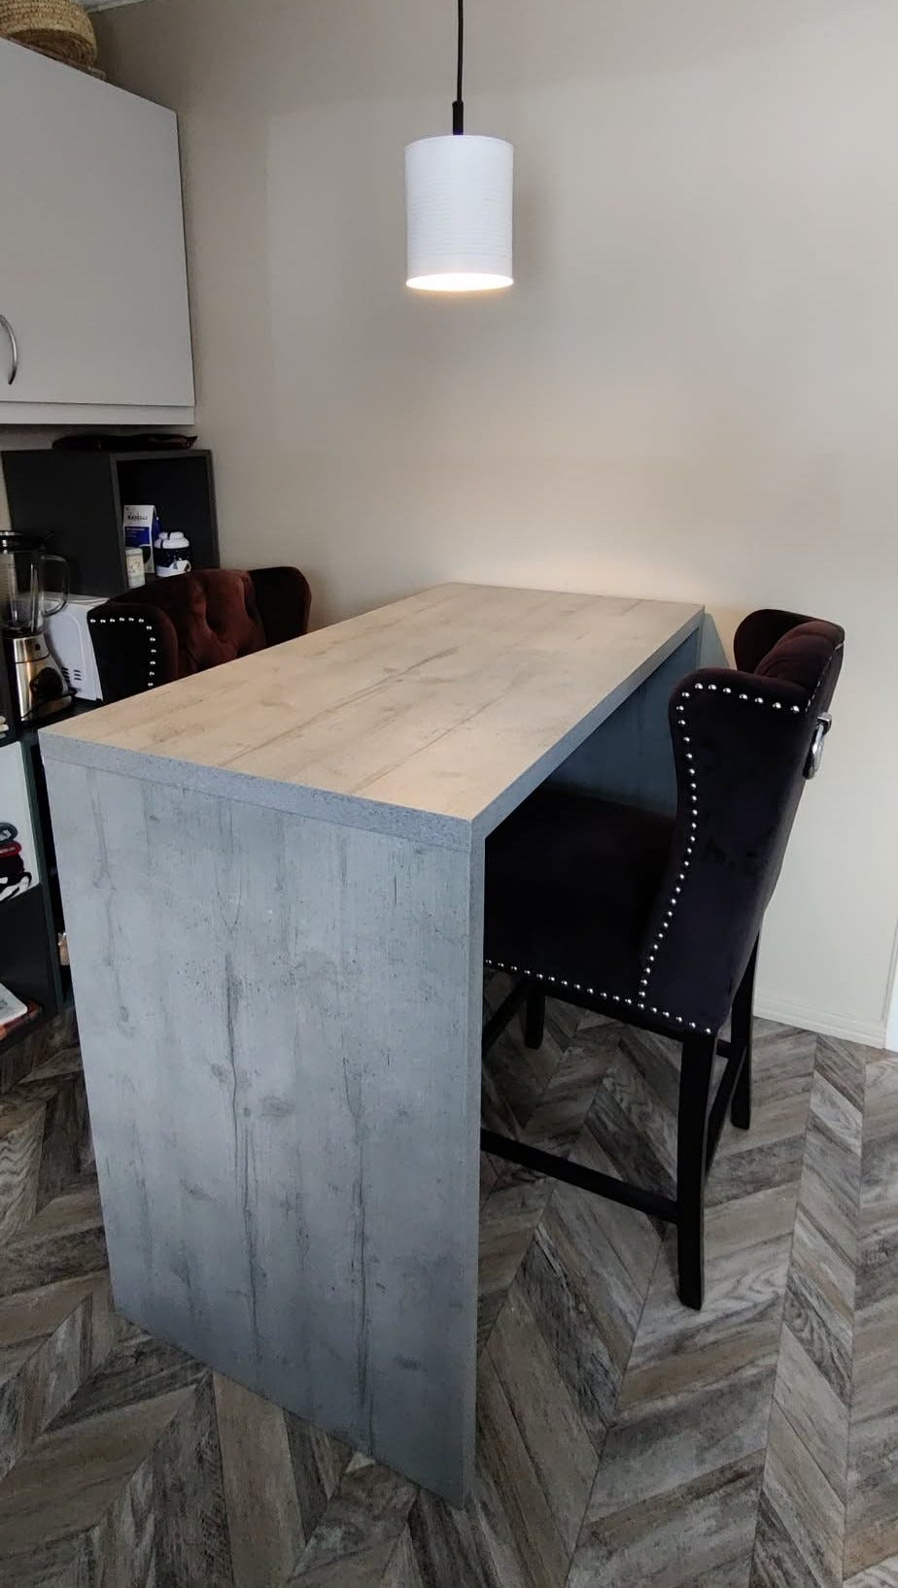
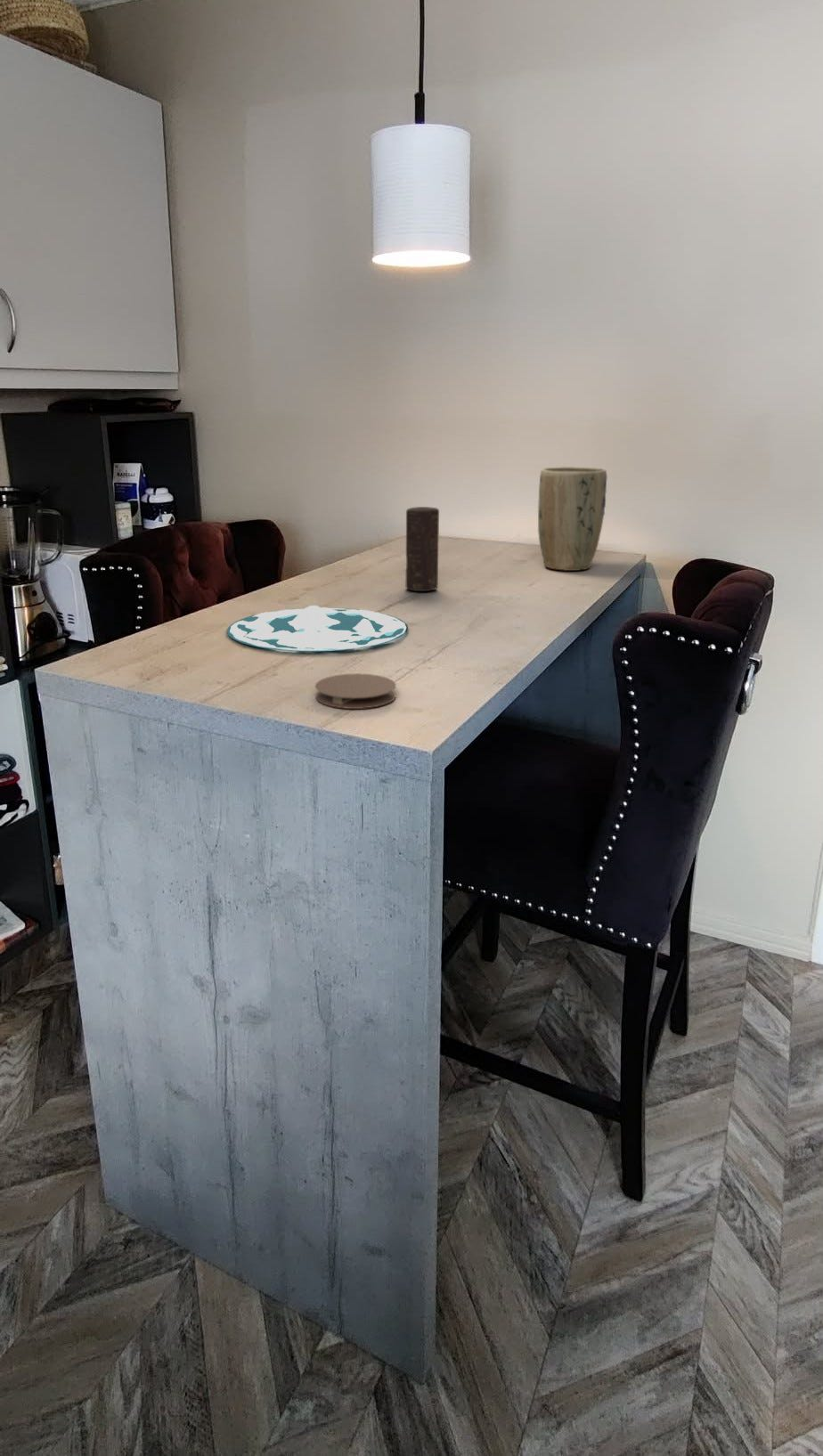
+ plate [226,605,409,653]
+ candle [405,506,440,592]
+ coaster [314,672,396,710]
+ plant pot [537,466,607,572]
